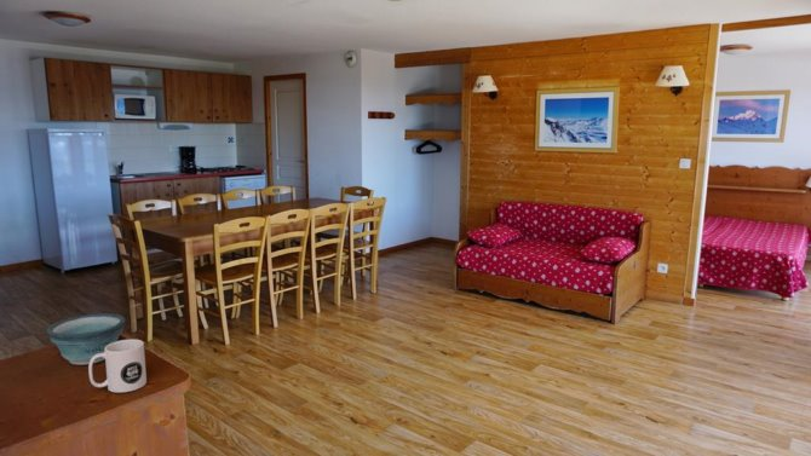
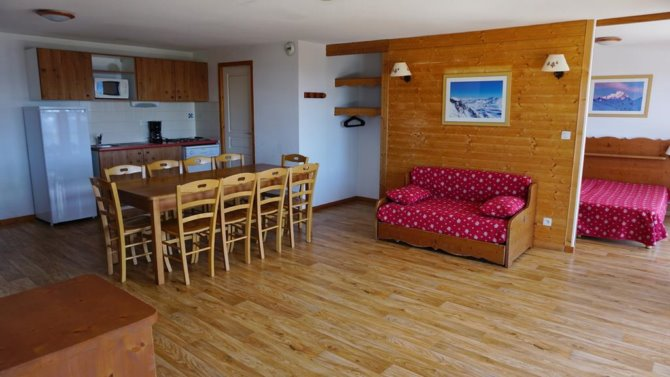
- bowl [46,312,126,365]
- mug [87,339,148,394]
